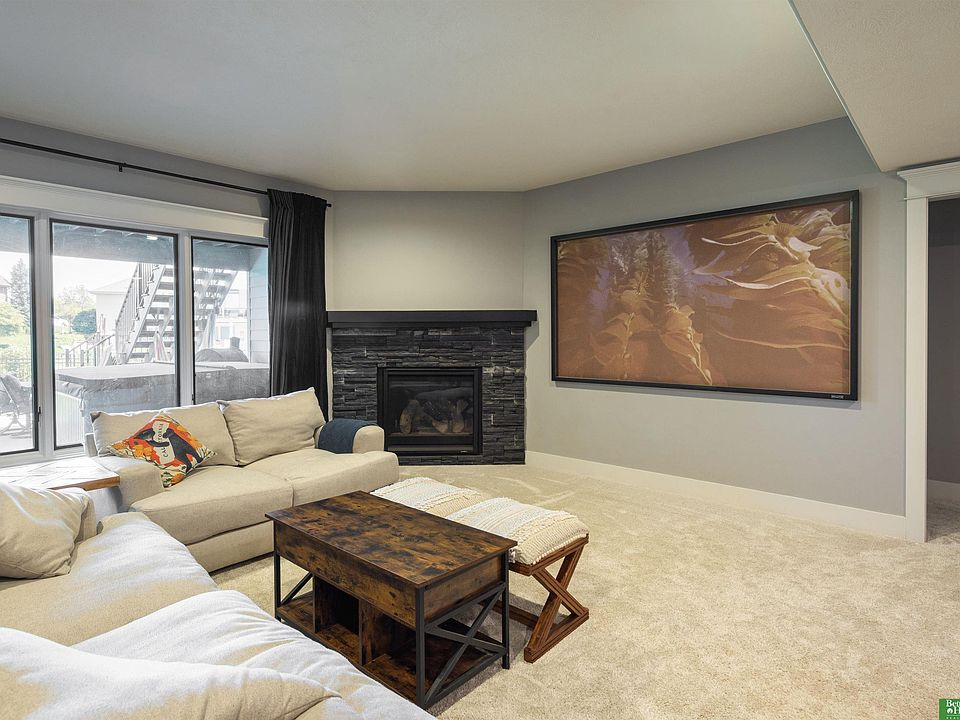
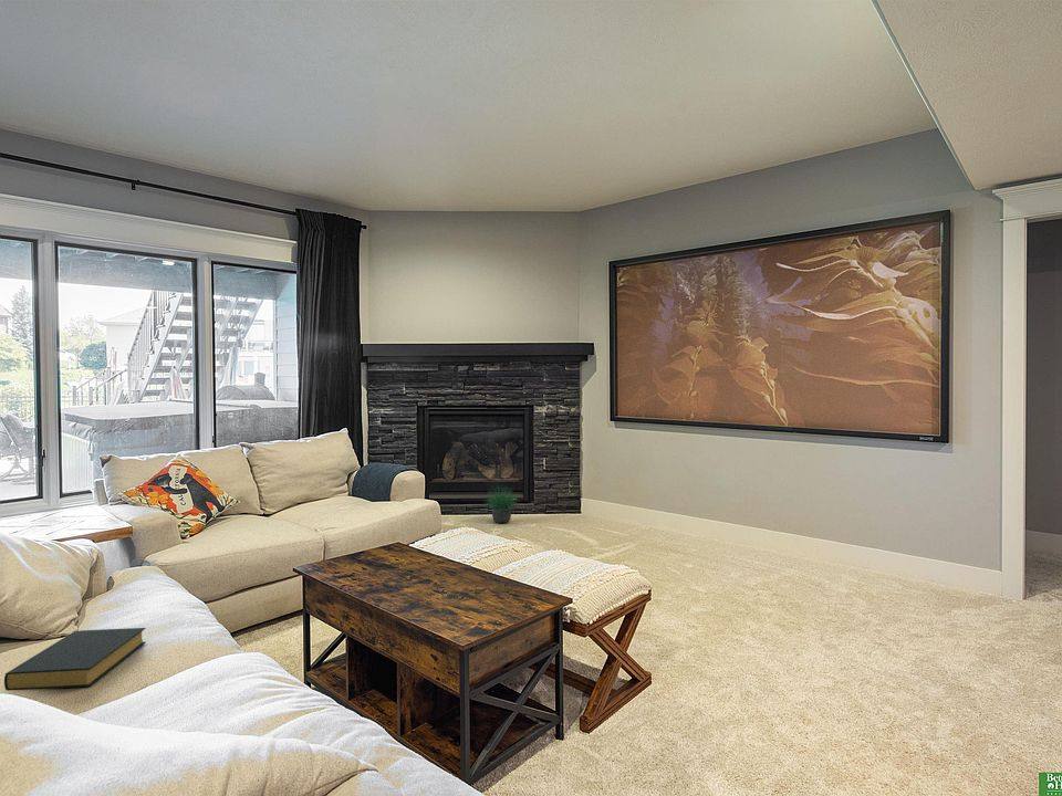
+ hardback book [3,627,147,692]
+ potted plant [482,479,521,524]
